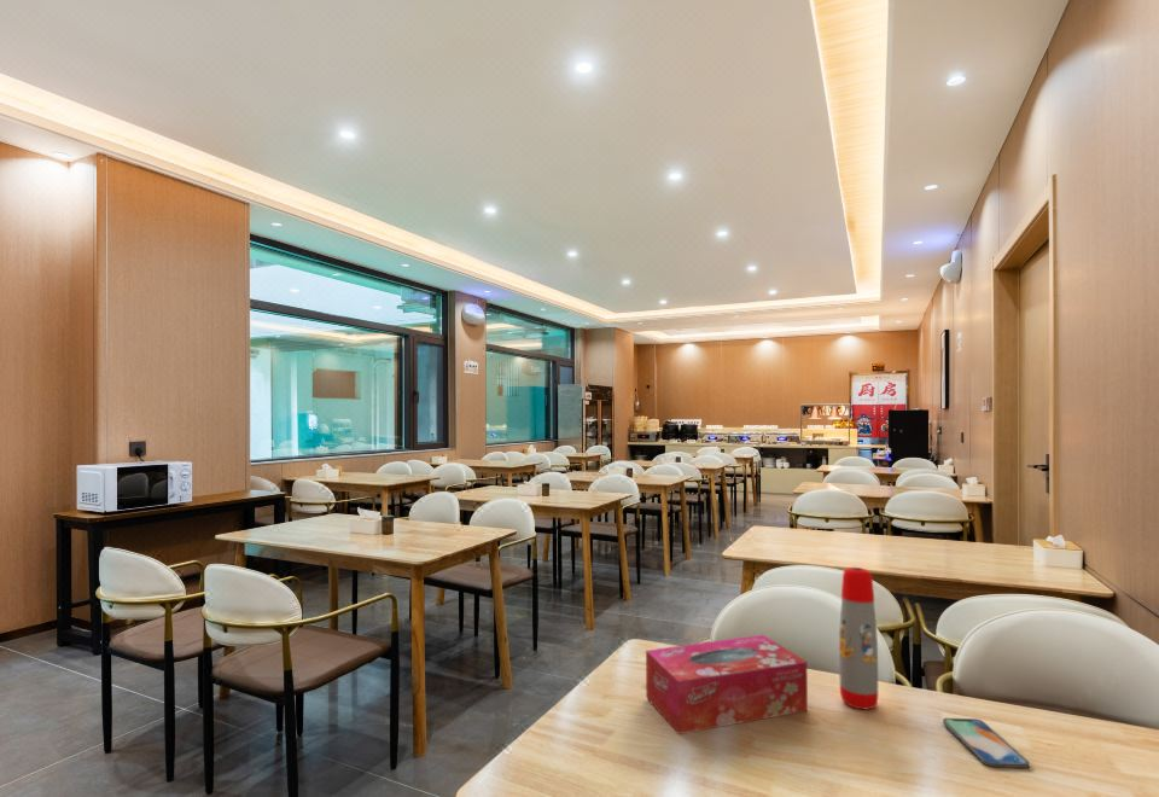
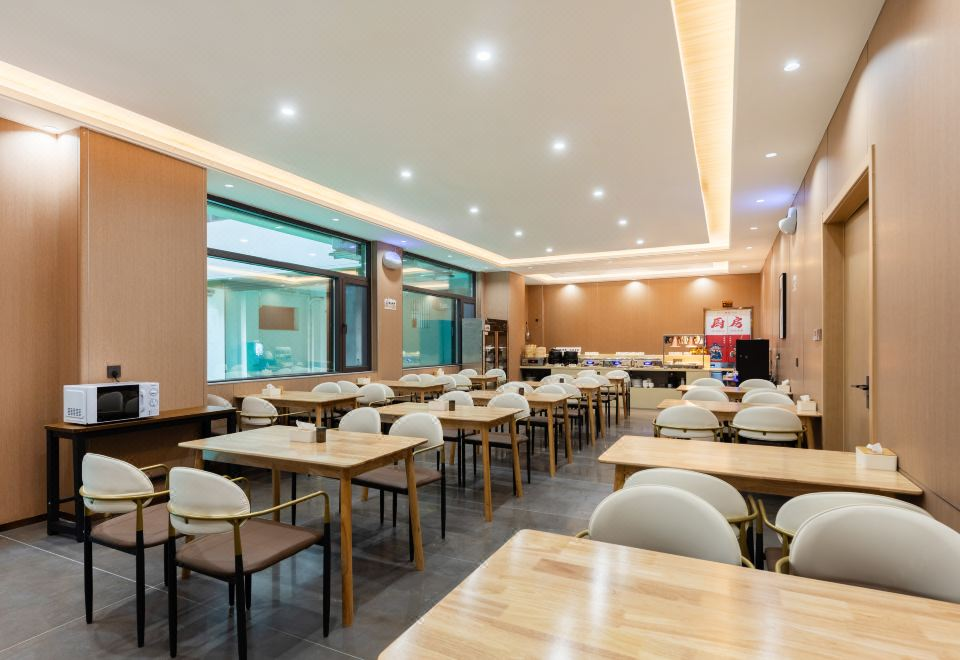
- tissue box [645,634,809,735]
- water bottle [838,566,879,710]
- smartphone [942,717,1031,769]
